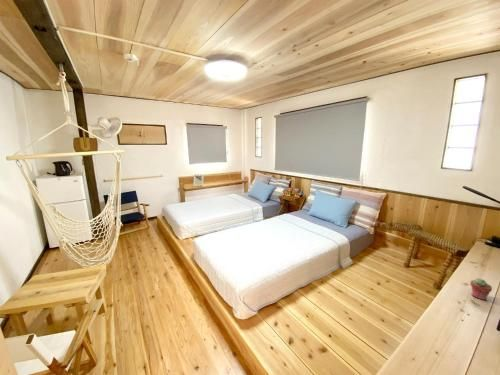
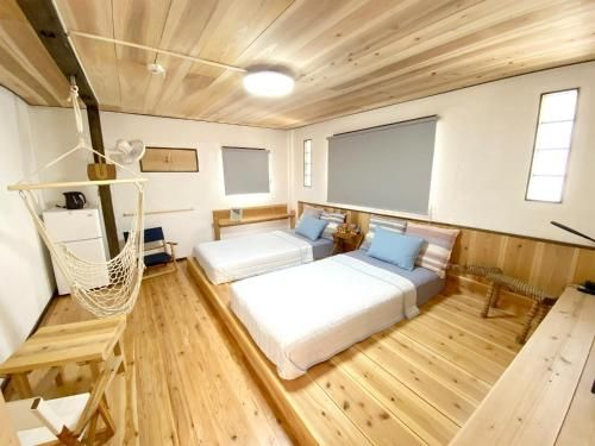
- potted succulent [469,277,493,301]
